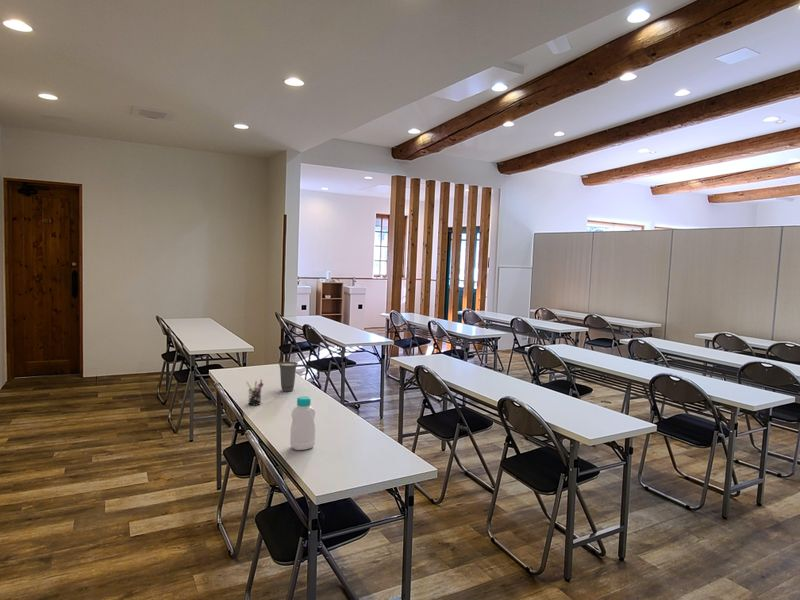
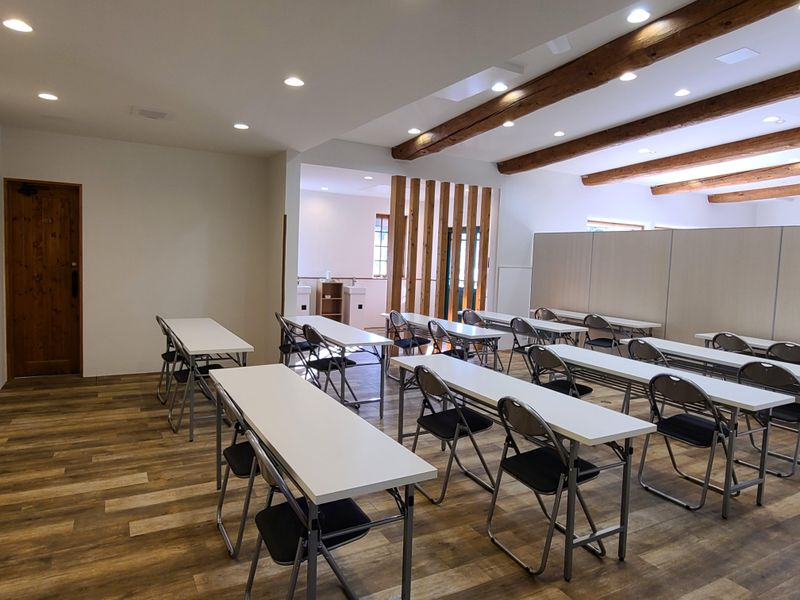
- bottle [289,395,316,451]
- cup [277,361,299,392]
- pen holder [245,378,265,406]
